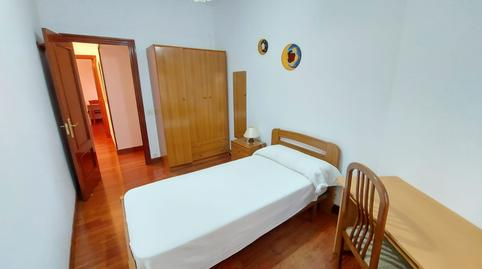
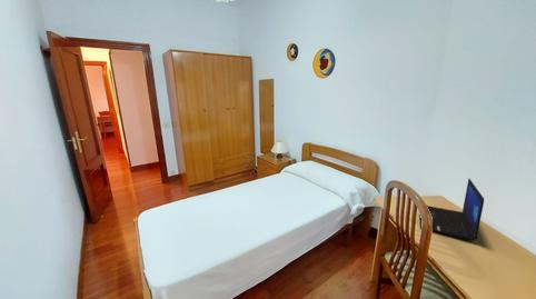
+ laptop [418,178,485,241]
